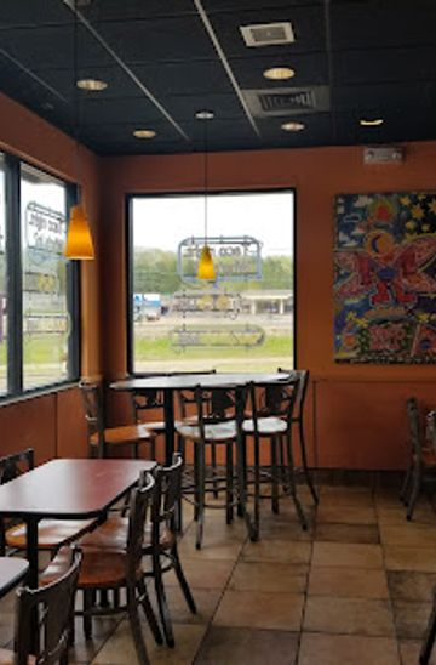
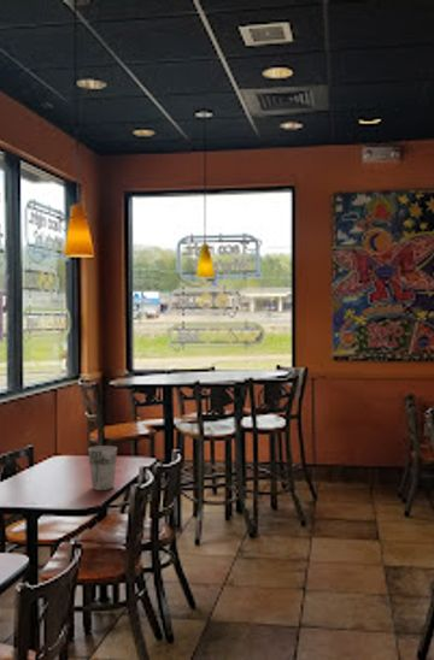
+ cup [87,444,118,491]
